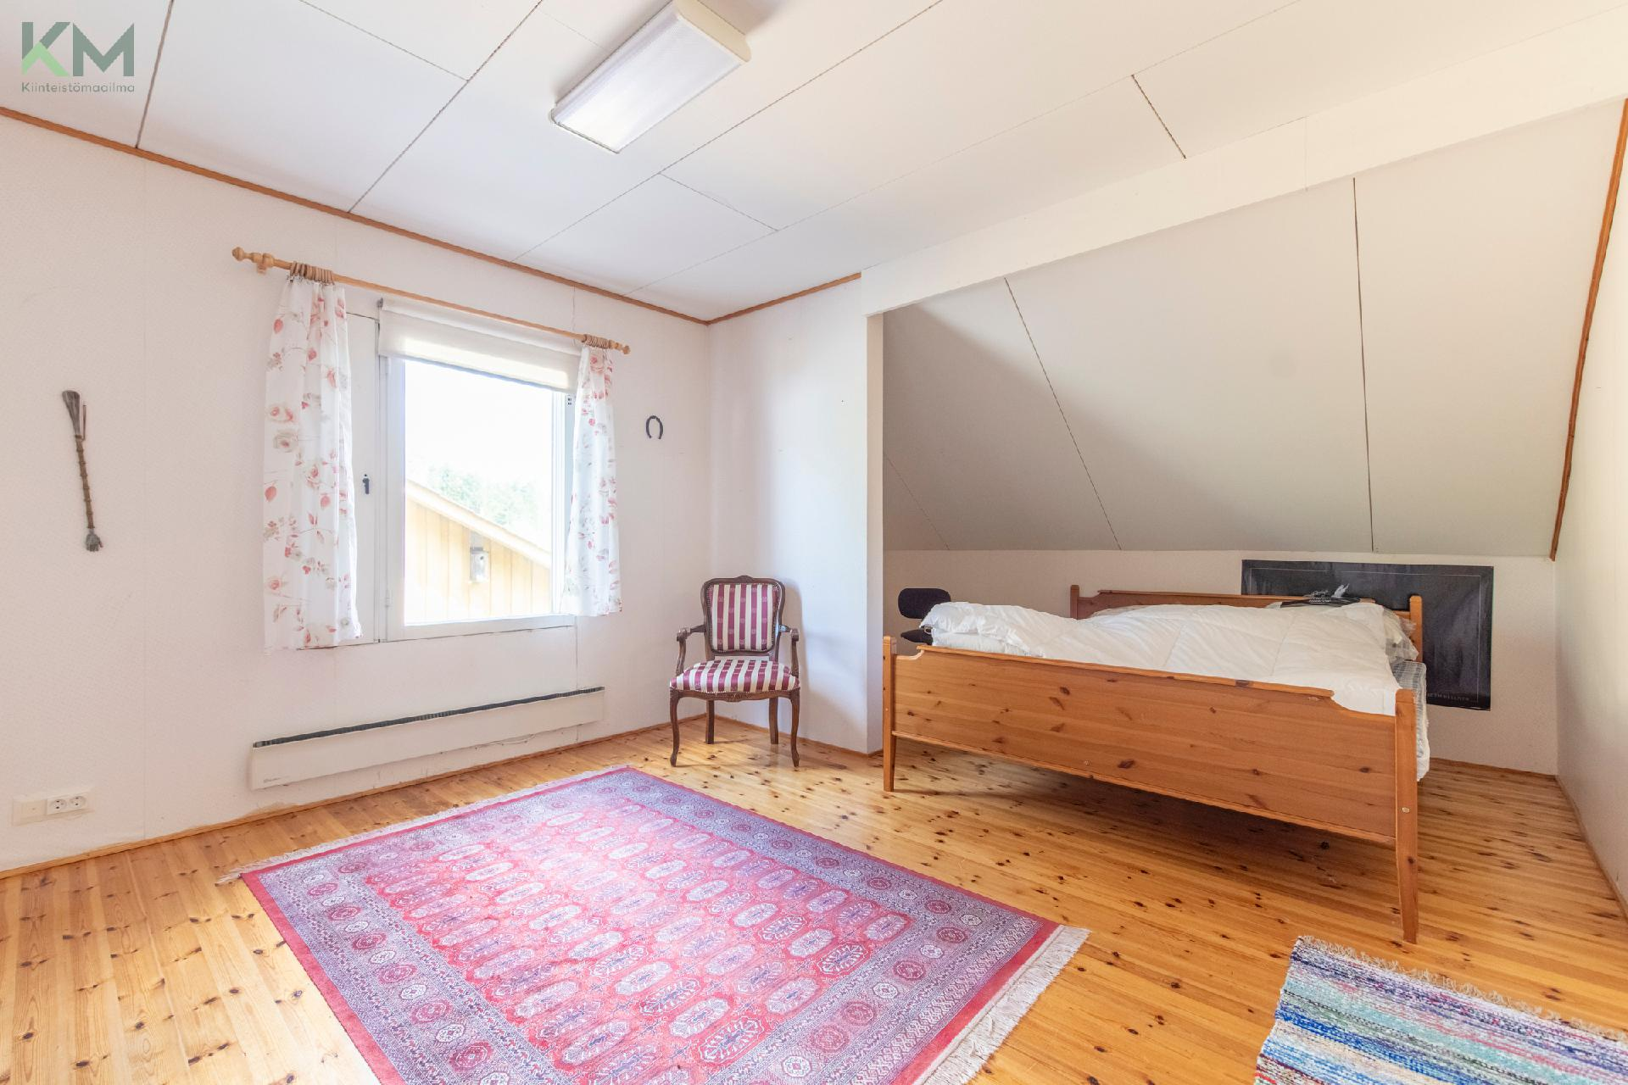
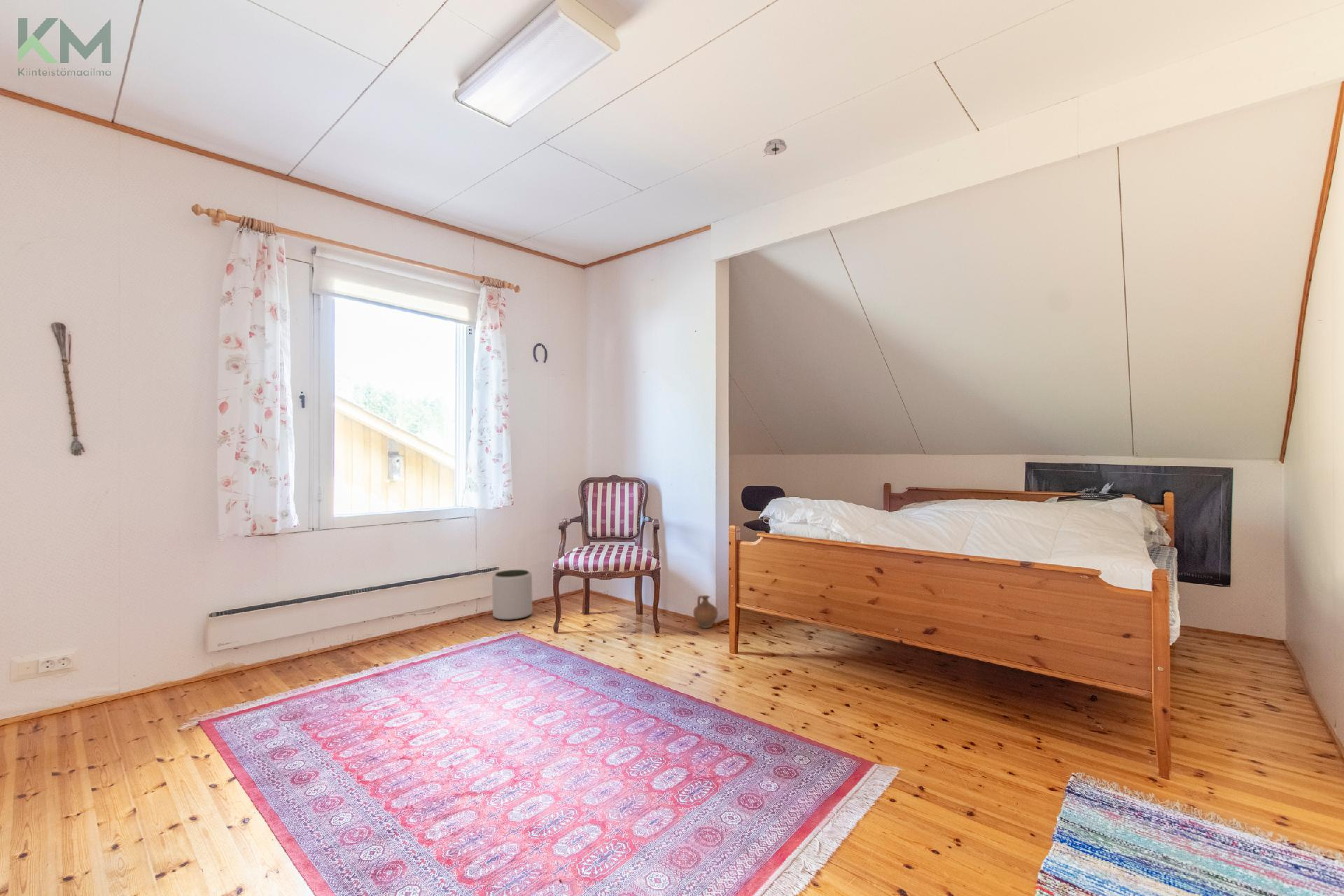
+ smoke detector [763,138,788,158]
+ plant pot [491,569,533,621]
+ ceramic jug [692,595,719,629]
